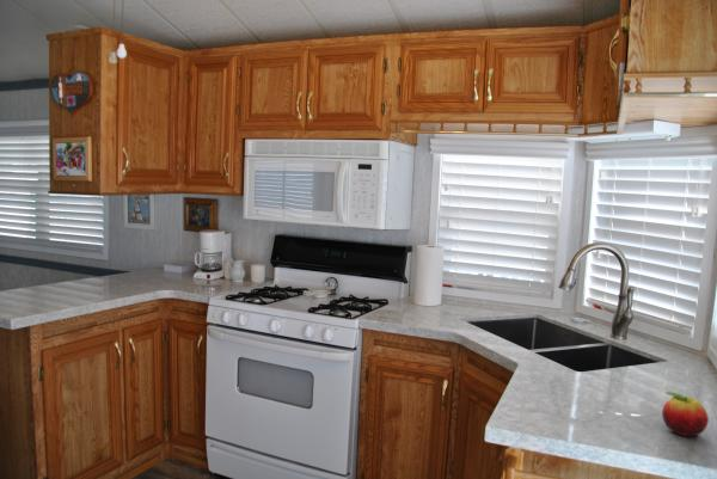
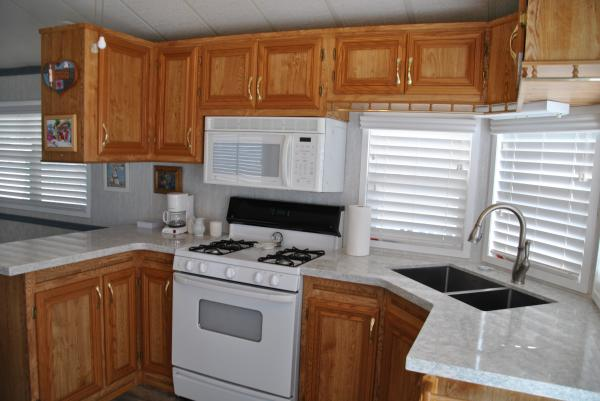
- fruit [661,391,710,437]
